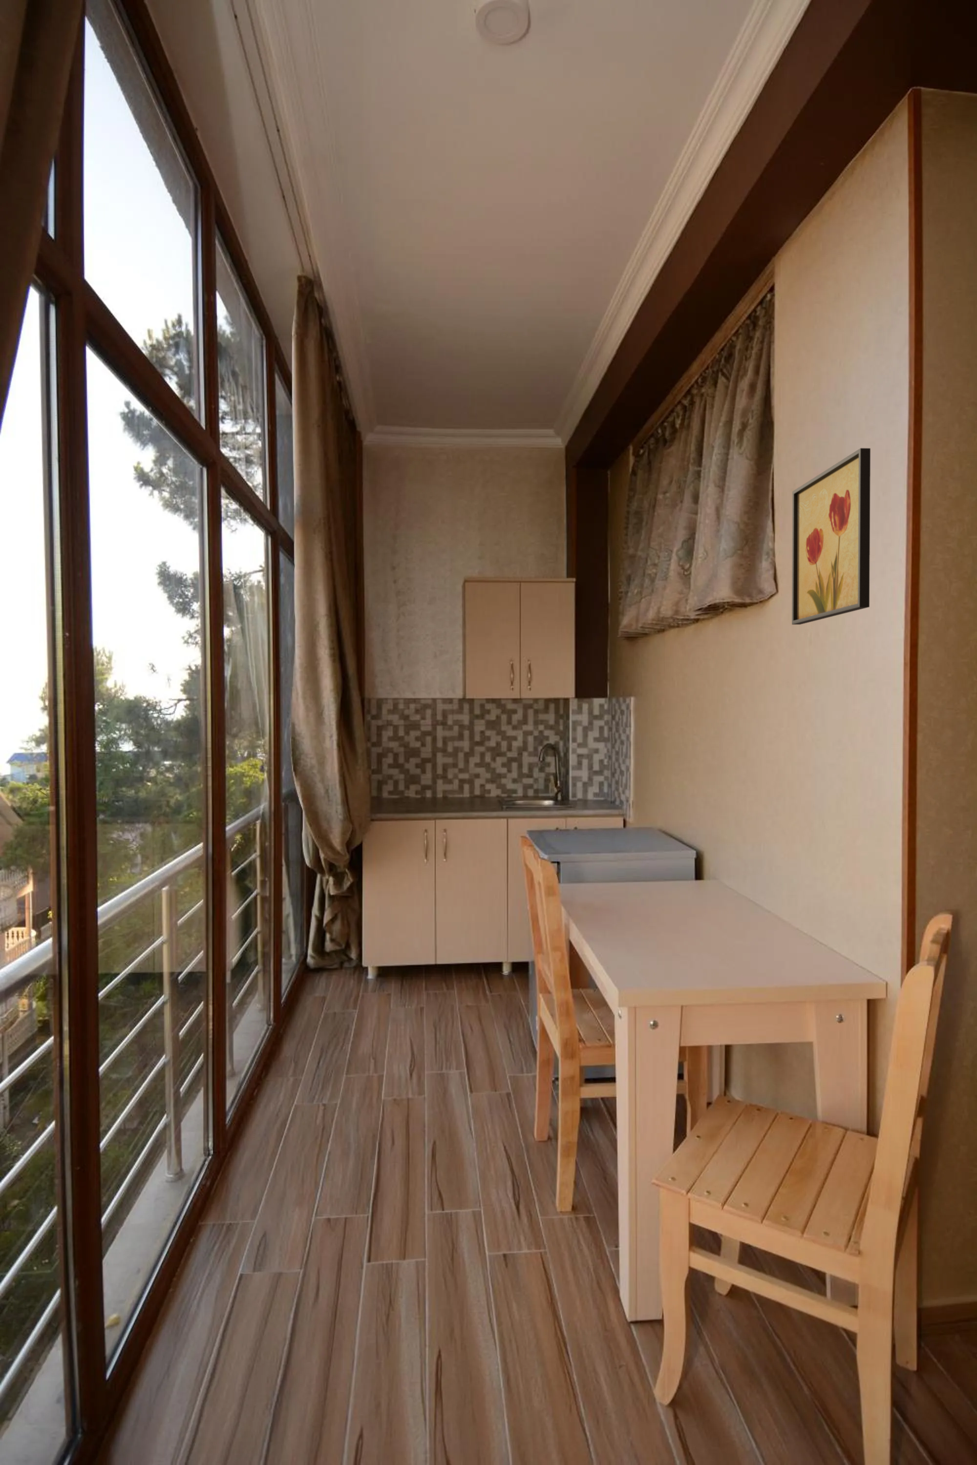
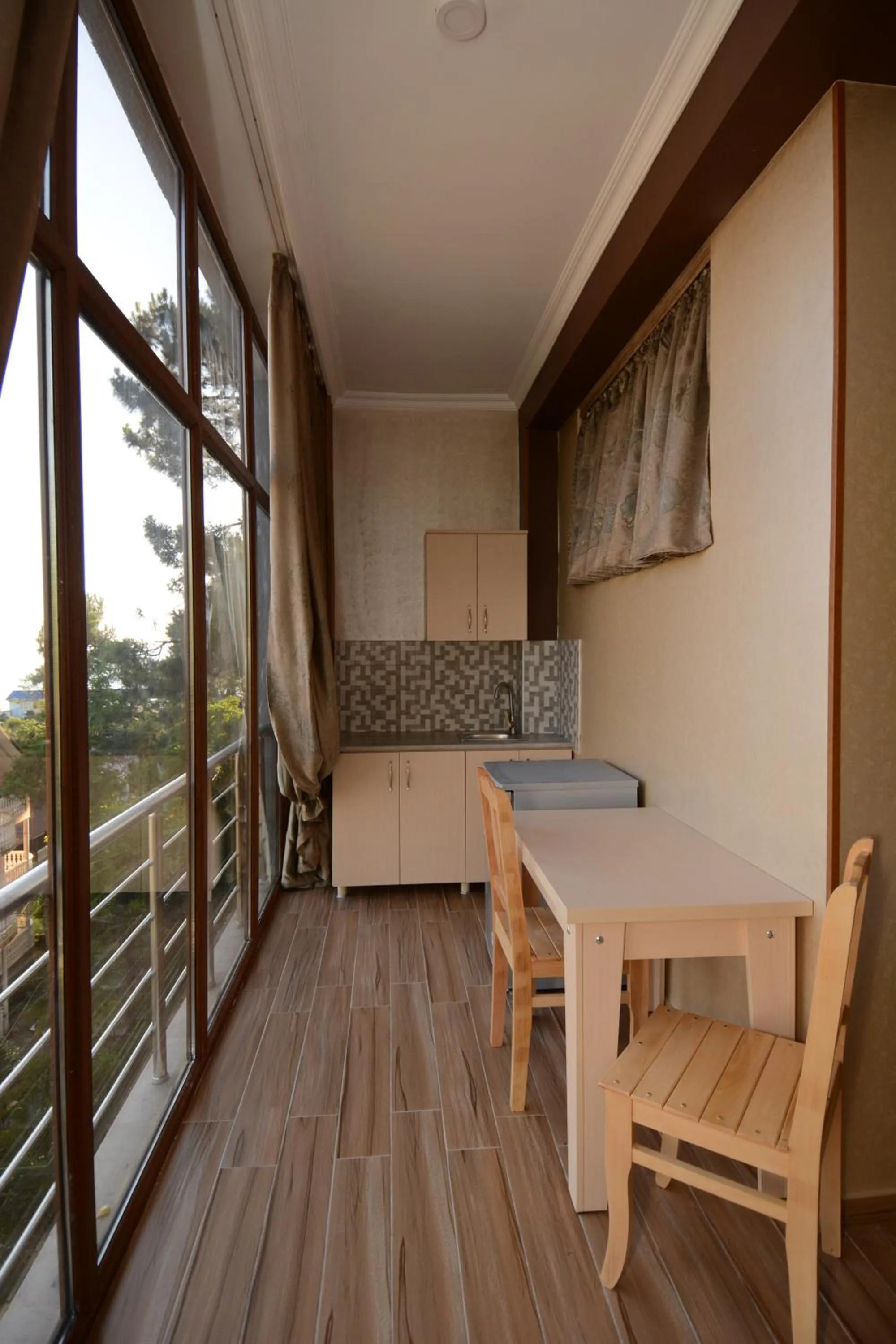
- wall art [792,448,871,625]
